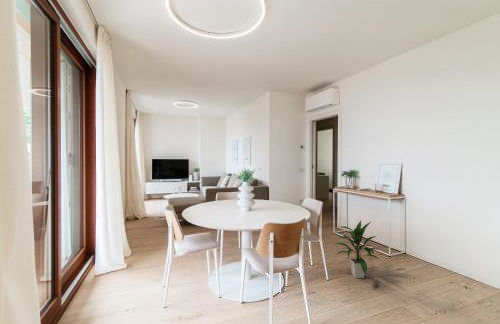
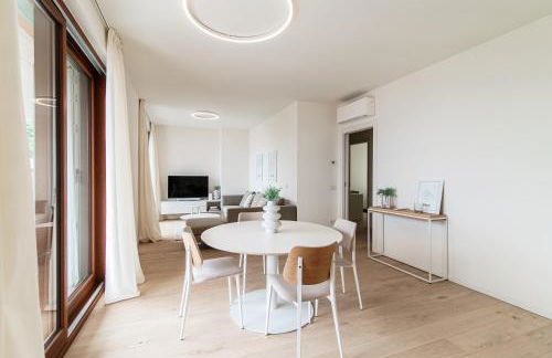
- indoor plant [334,220,381,279]
